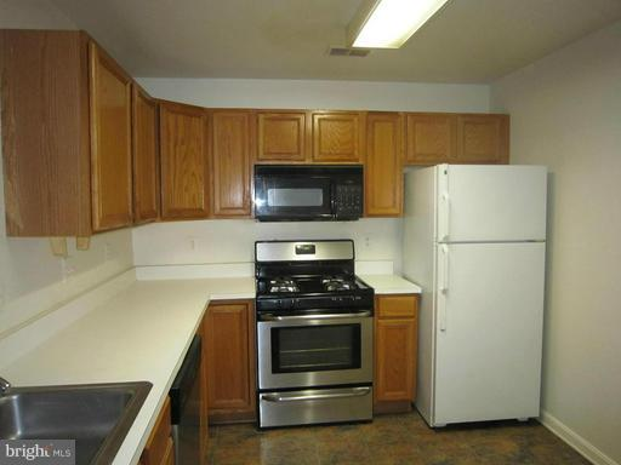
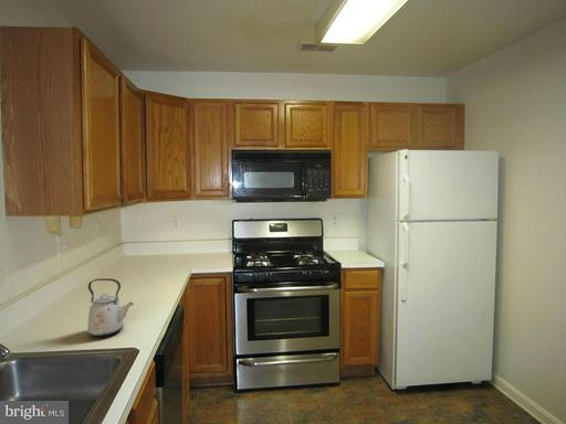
+ kettle [86,277,135,338]
